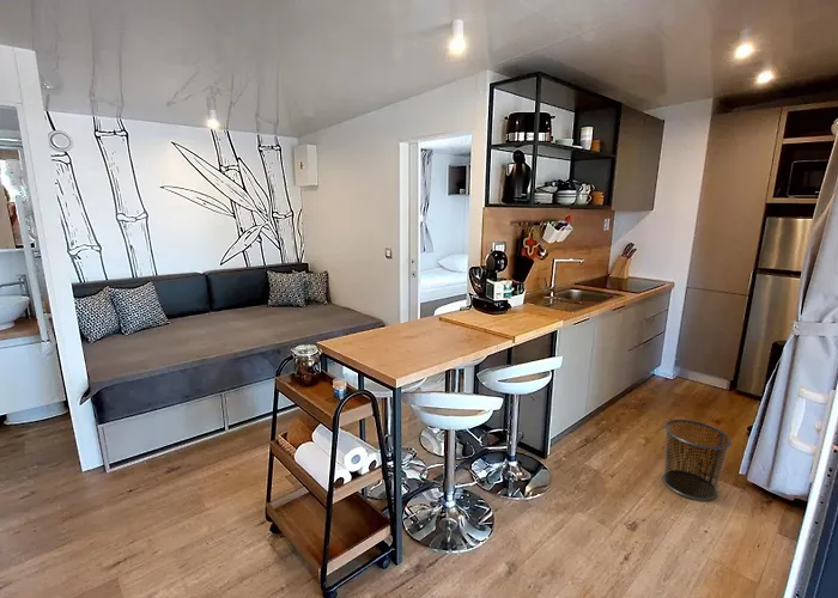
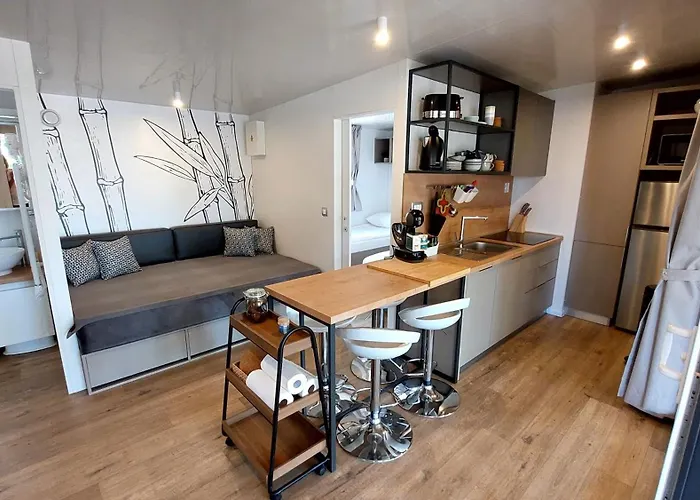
- waste bin [661,419,733,501]
